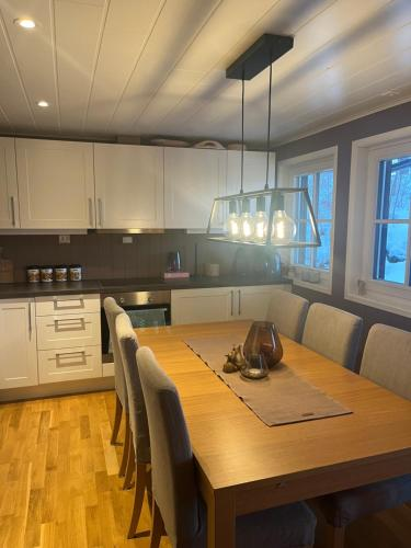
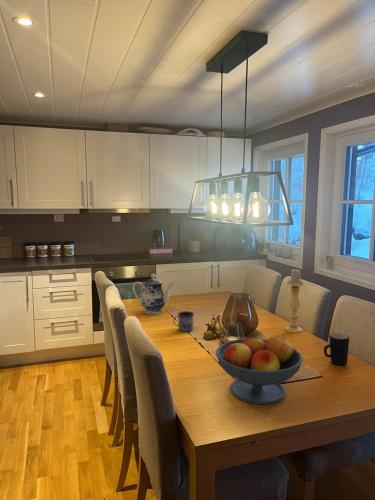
+ mug [323,332,350,365]
+ candle holder [284,268,305,334]
+ teapot [131,273,175,315]
+ mug [172,310,195,333]
+ fruit bowl [215,335,304,405]
